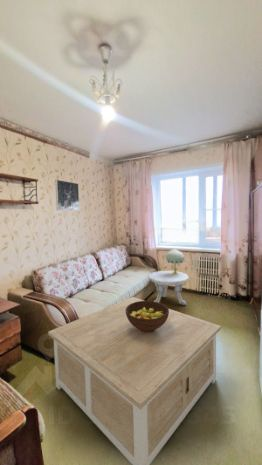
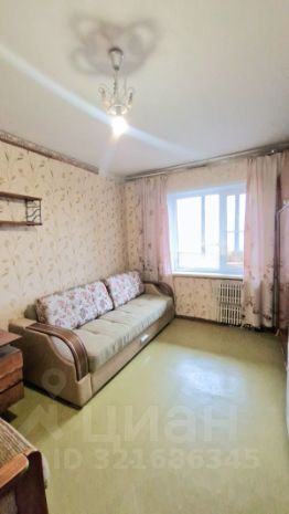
- fruit bowl [126,300,170,332]
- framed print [54,179,80,212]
- table lamp [164,248,185,274]
- side table [148,270,190,306]
- coffee table [47,296,222,465]
